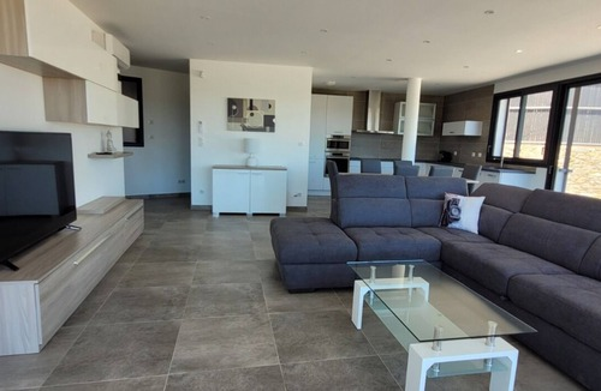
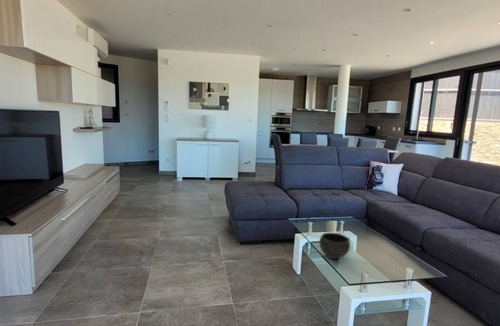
+ bowl [318,232,351,260]
